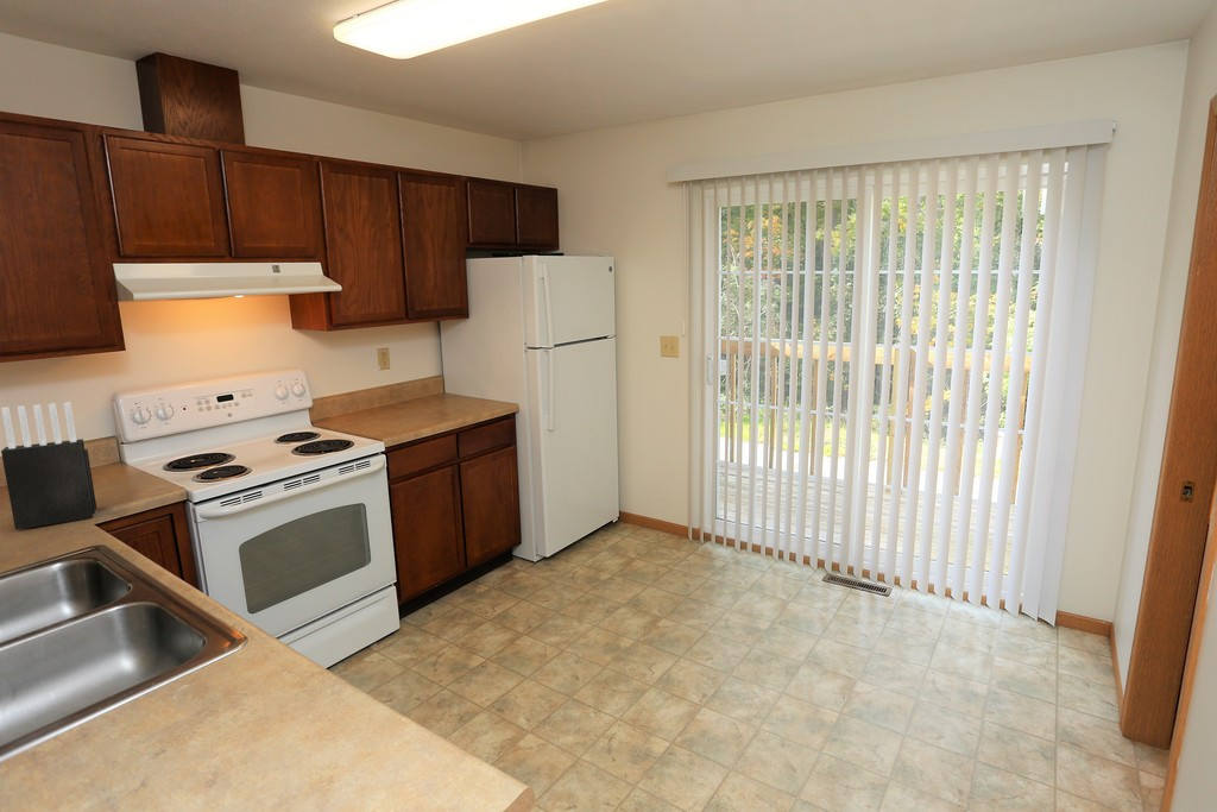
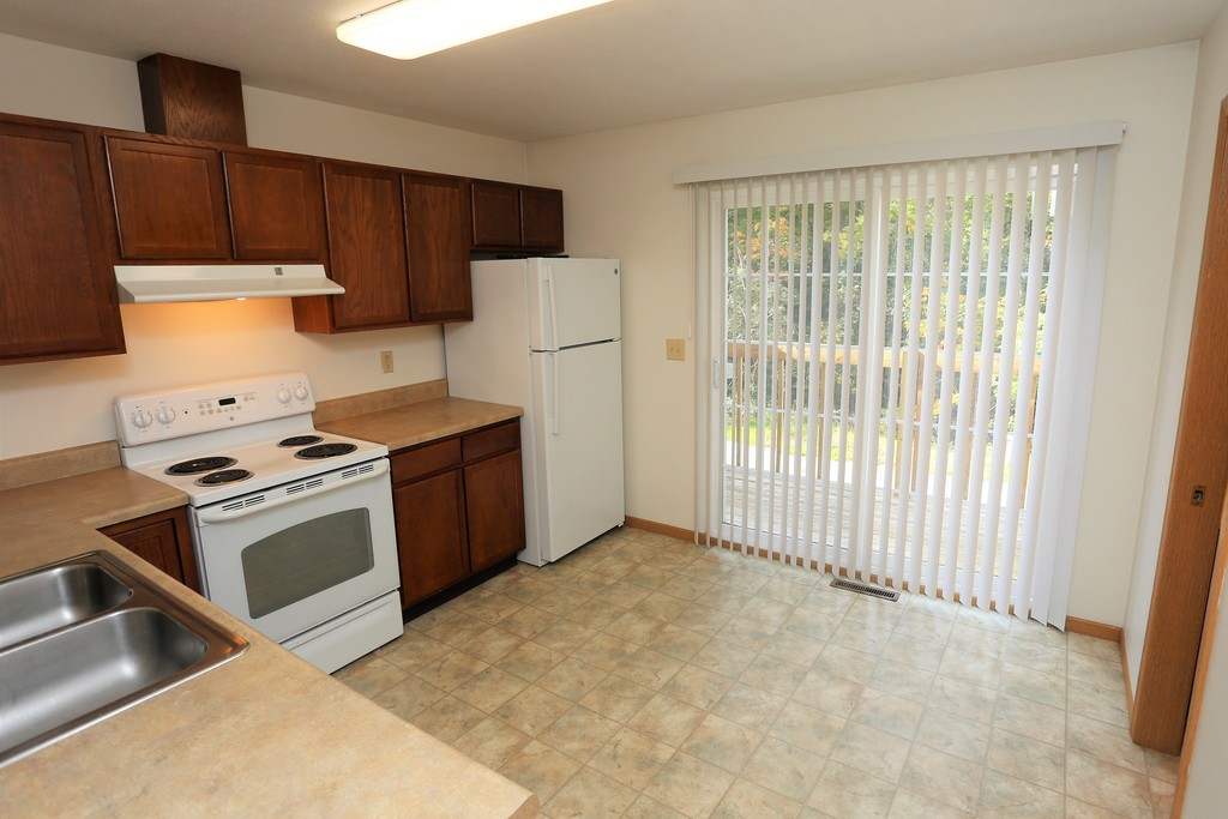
- knife block [0,401,97,531]
